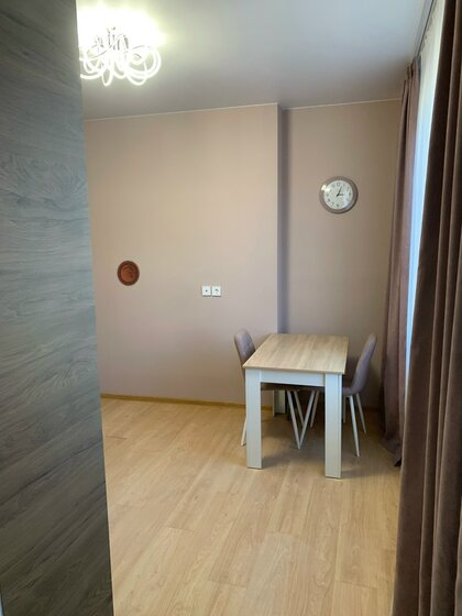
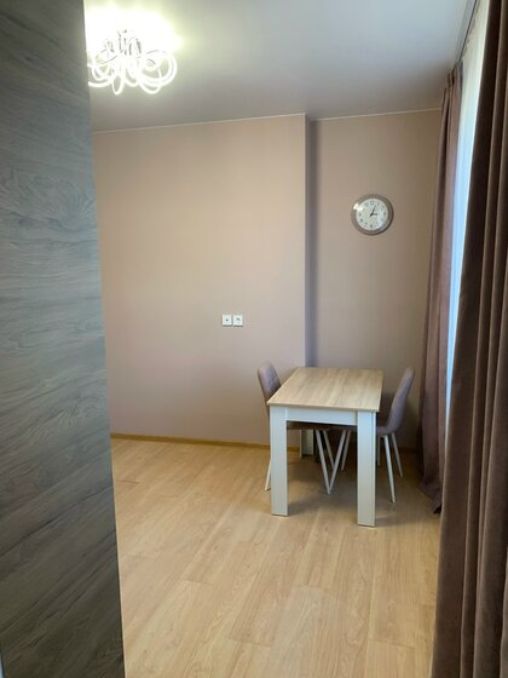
- decorative plate [116,260,141,287]
